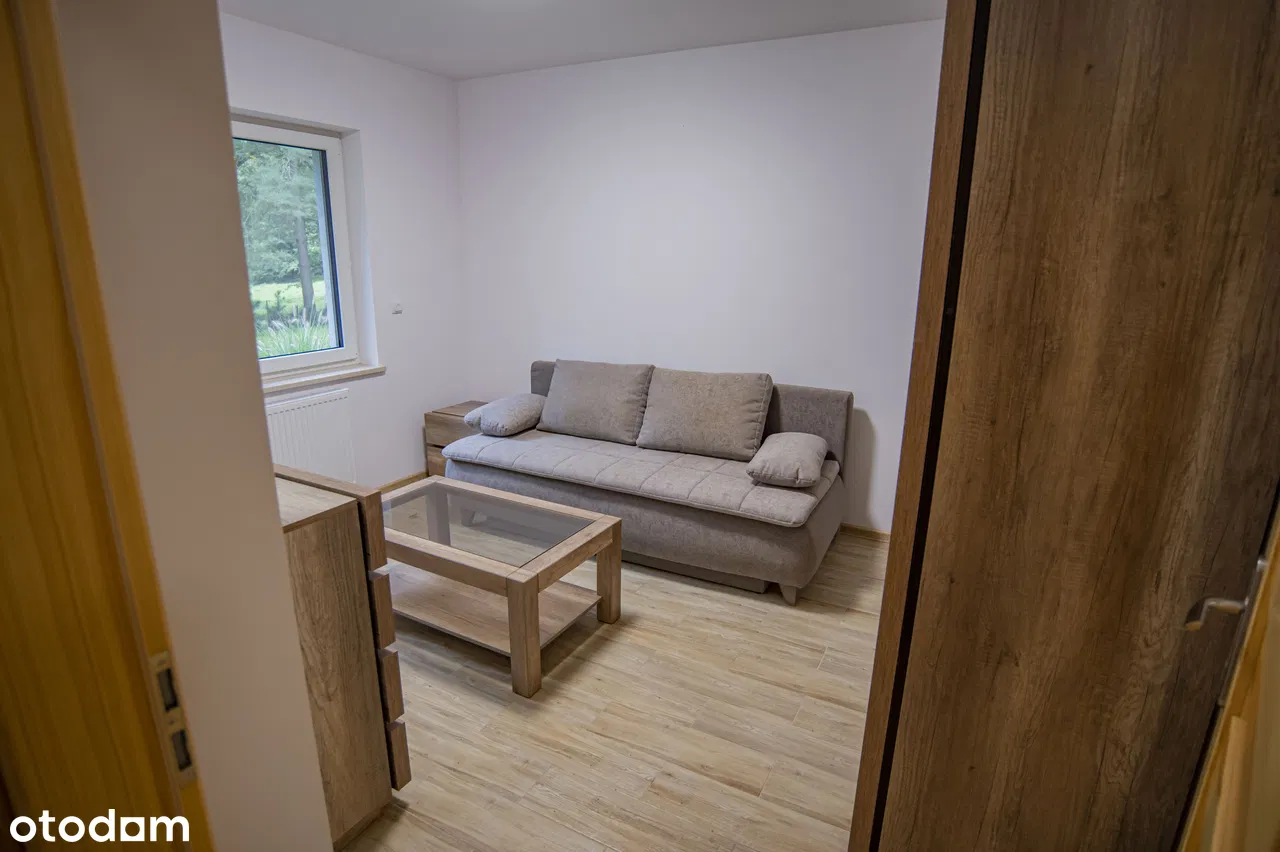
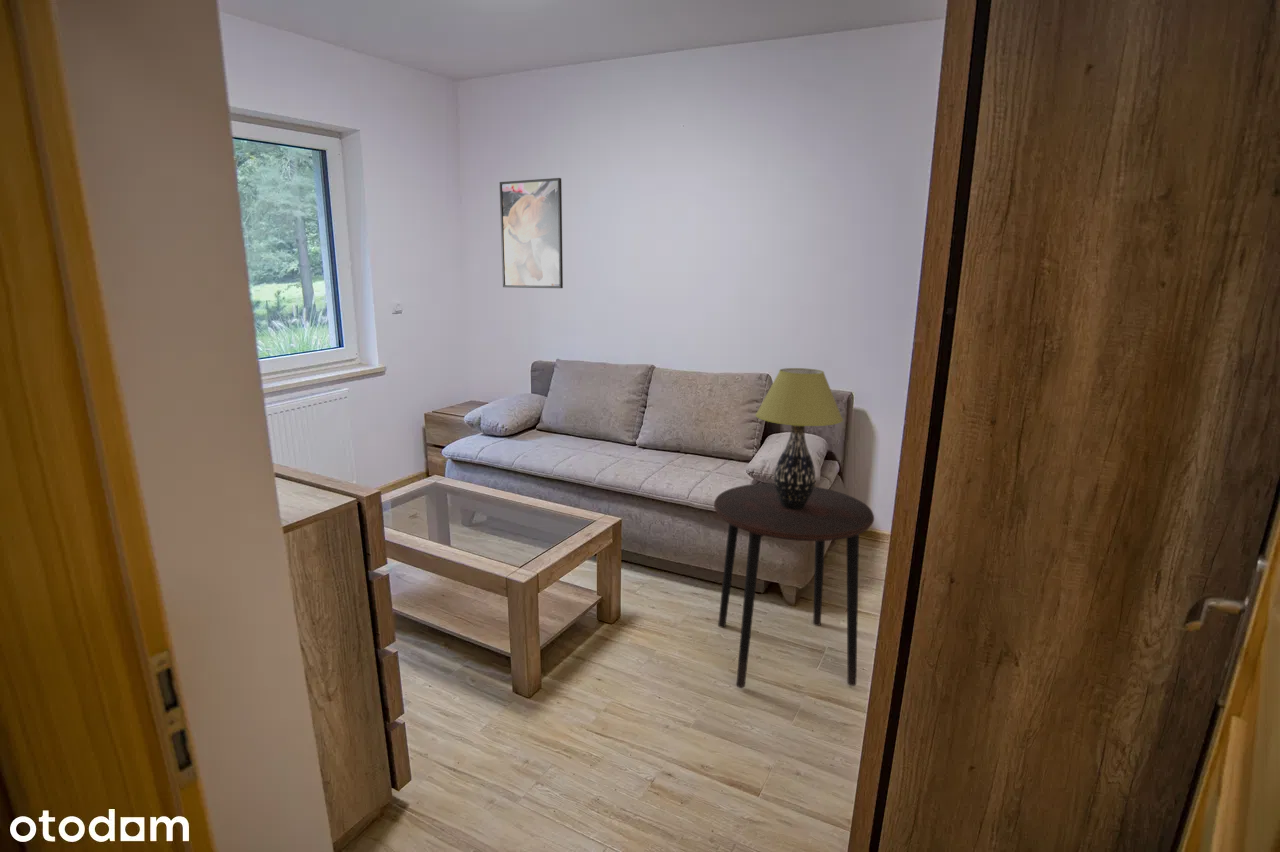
+ table lamp [755,367,844,509]
+ side table [713,482,875,689]
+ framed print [499,177,564,289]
